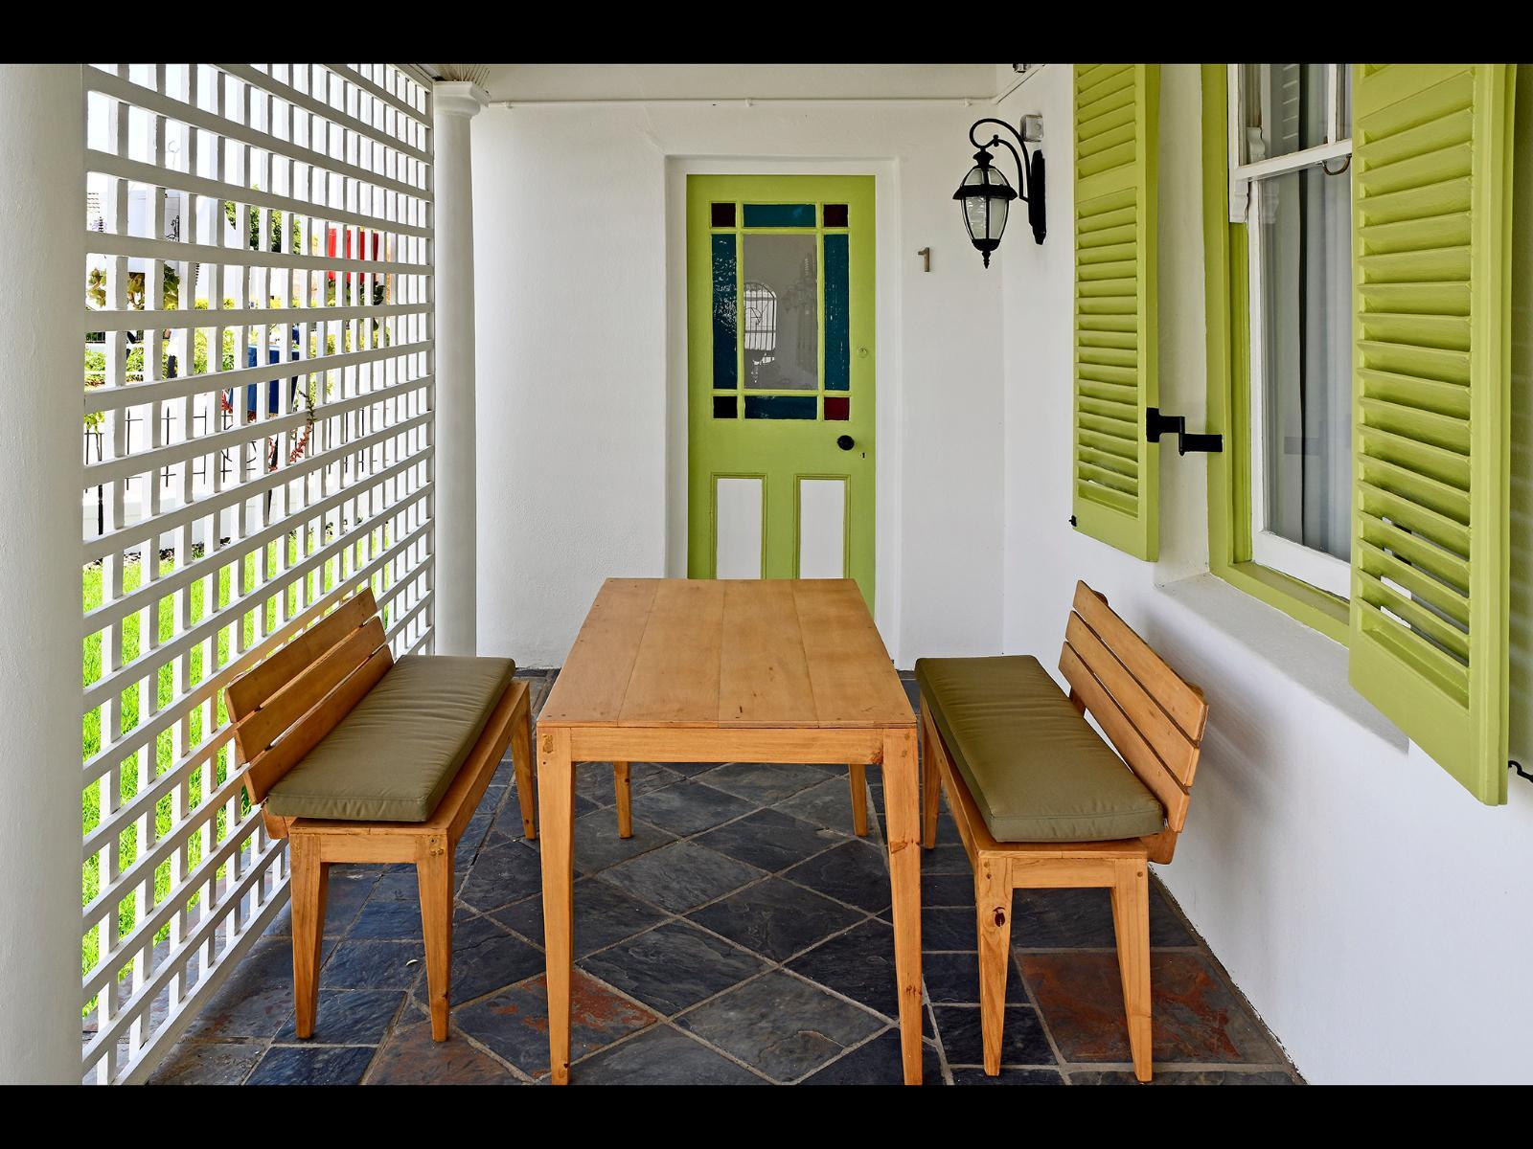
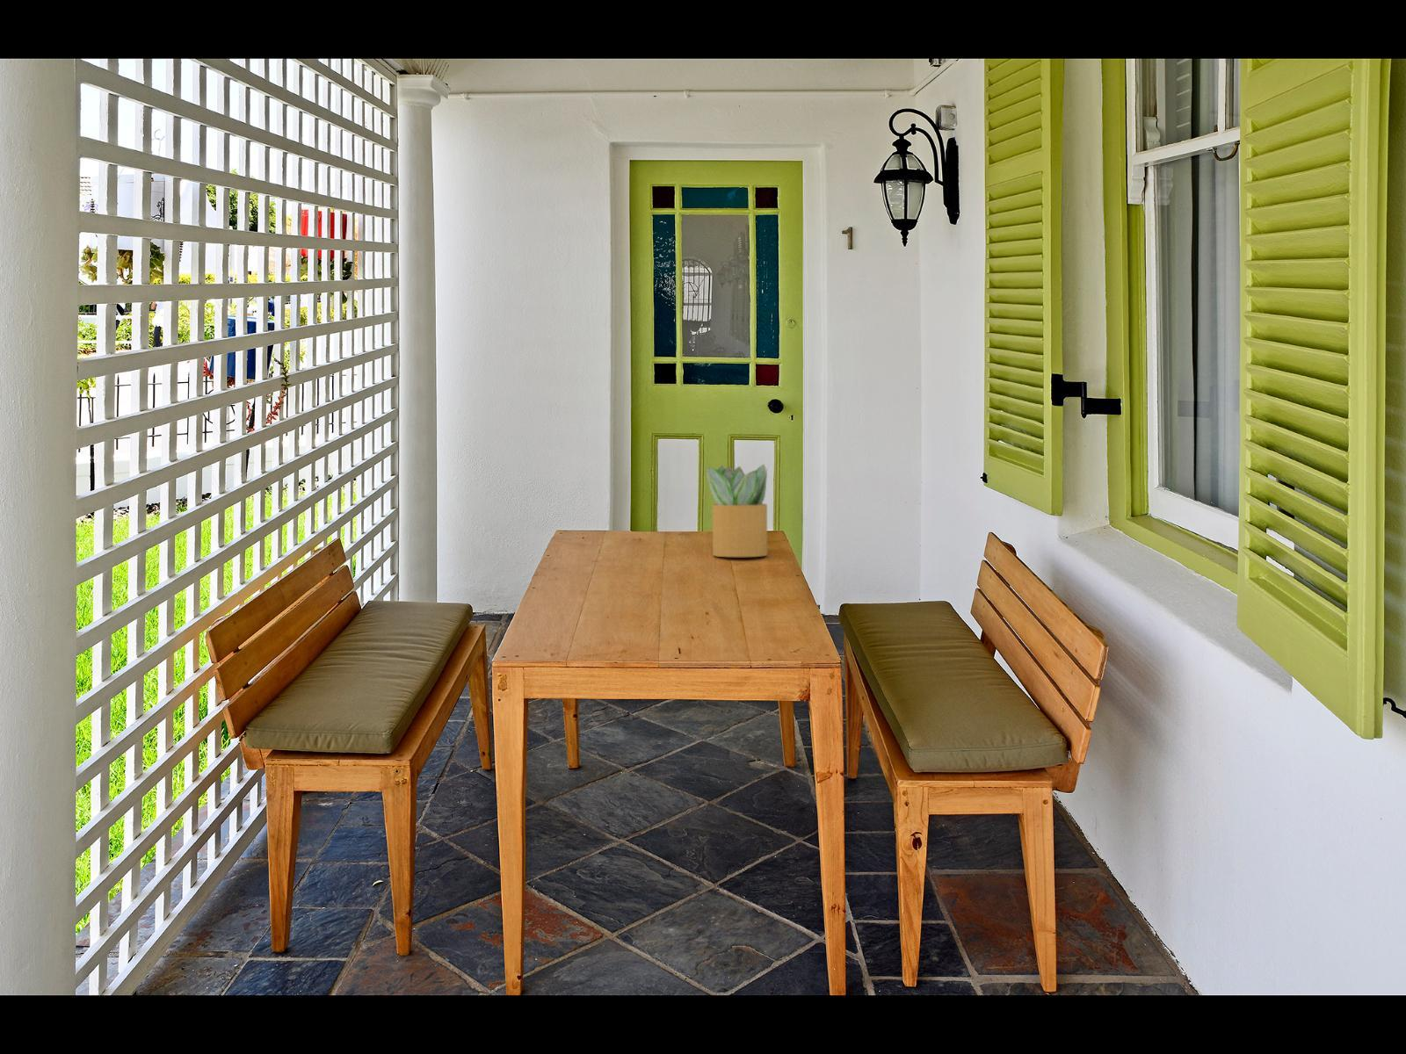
+ potted plant [703,464,769,558]
